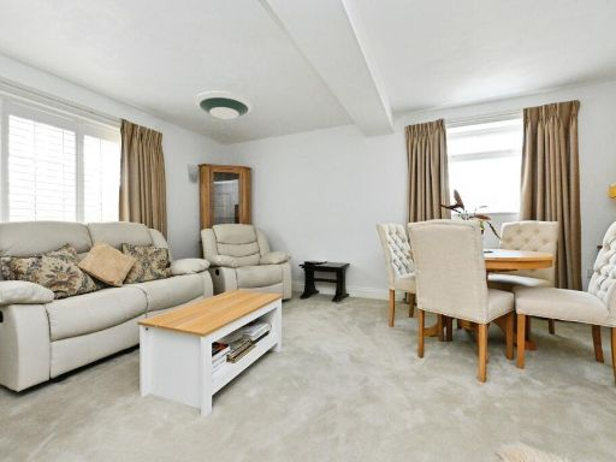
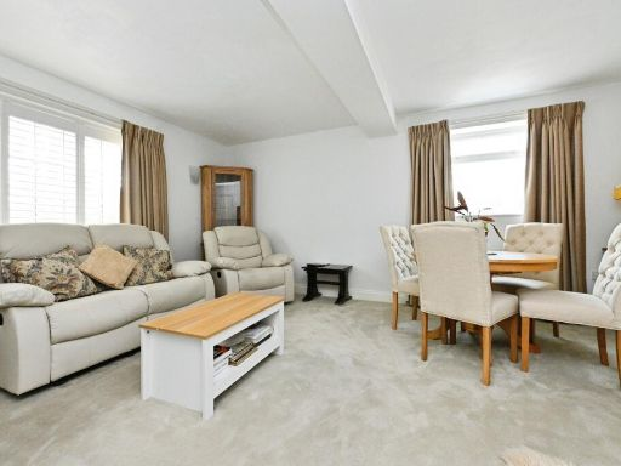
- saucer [194,90,254,120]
